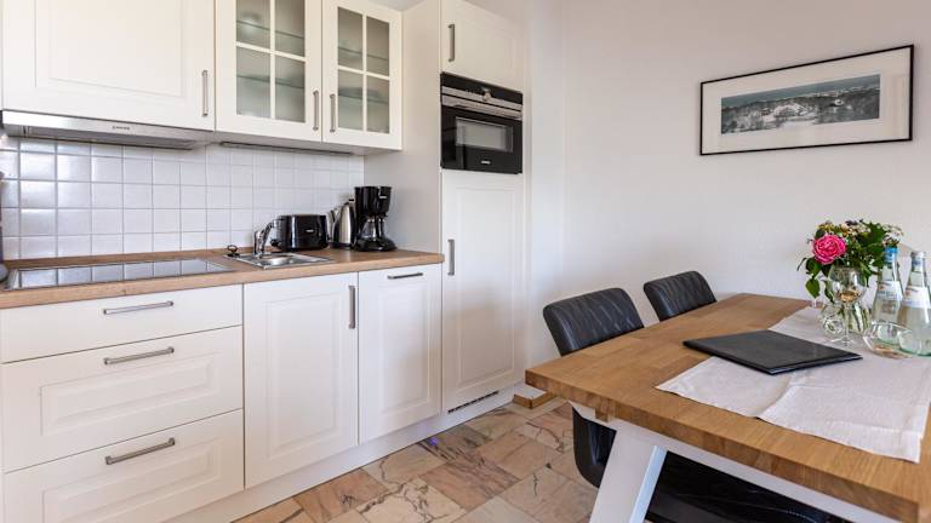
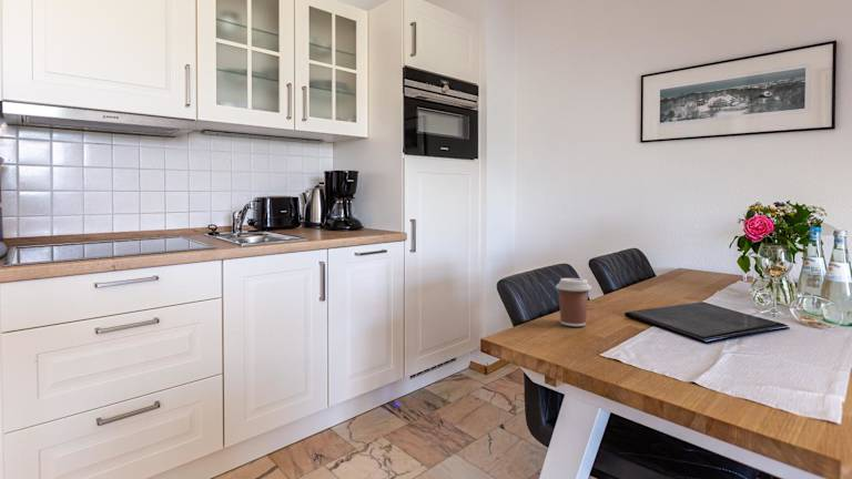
+ coffee cup [555,277,592,327]
